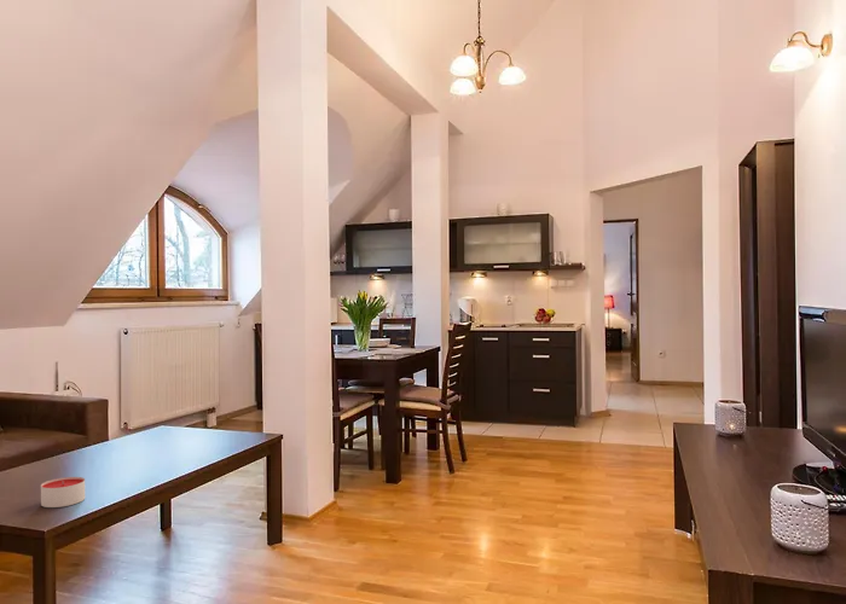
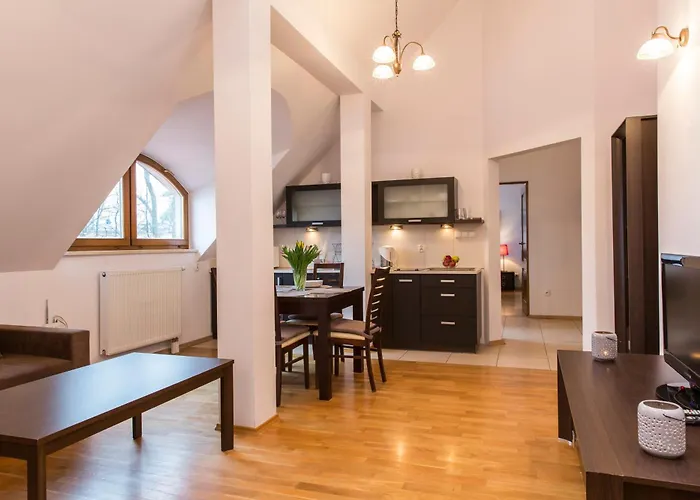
- candle [40,476,86,509]
